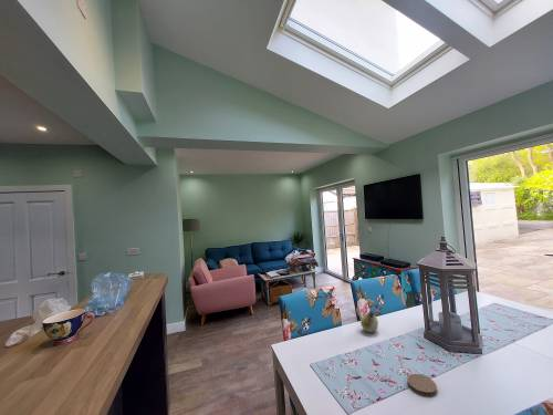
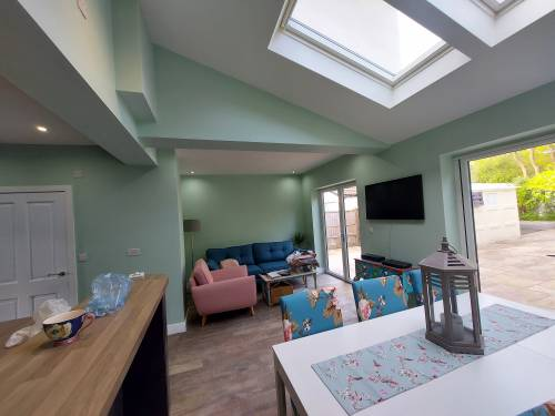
- coaster [406,373,438,397]
- fruit [359,311,379,333]
